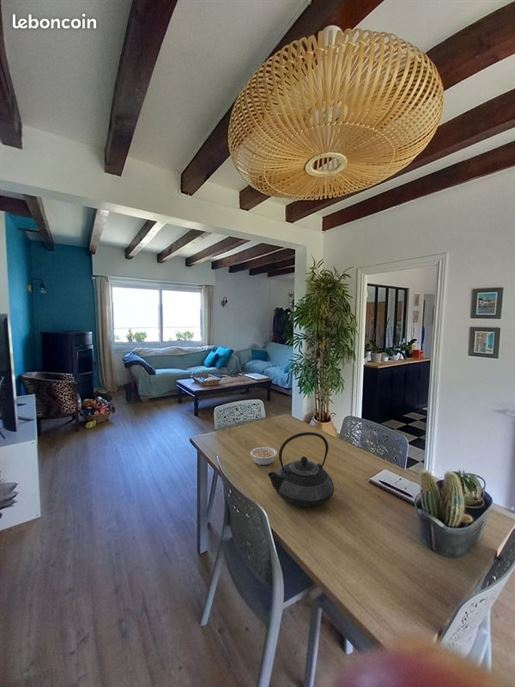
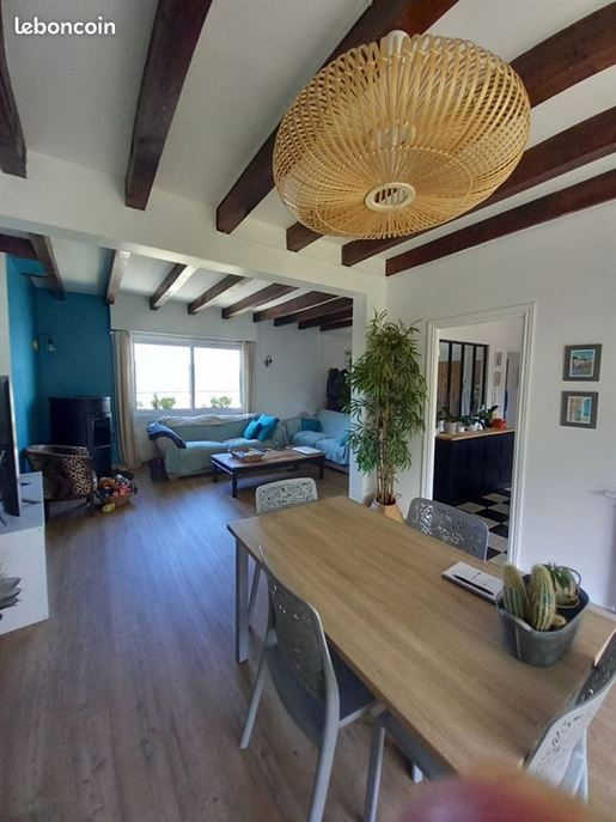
- legume [245,446,278,466]
- teapot [267,431,335,508]
